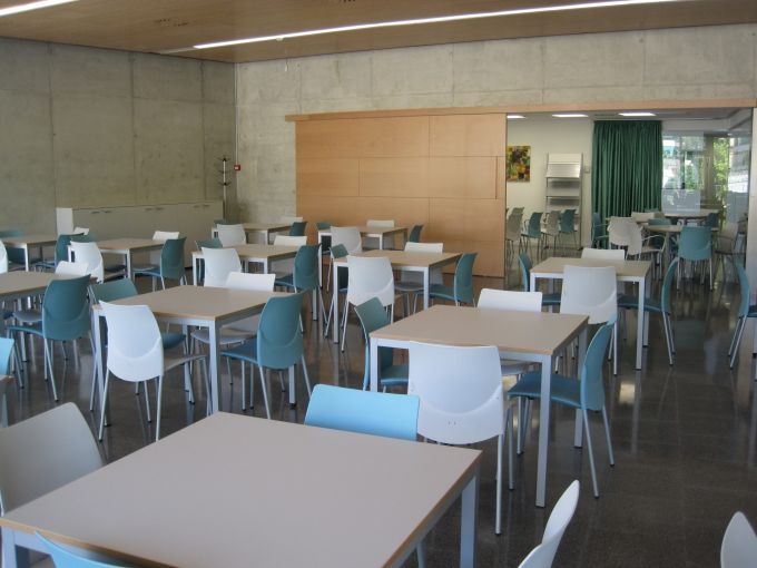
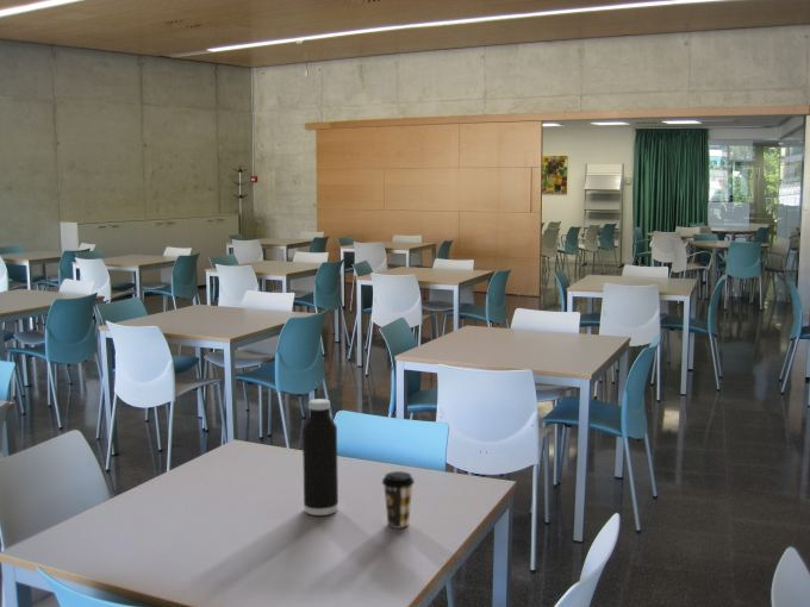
+ water bottle [301,398,339,517]
+ coffee cup [381,470,416,528]
